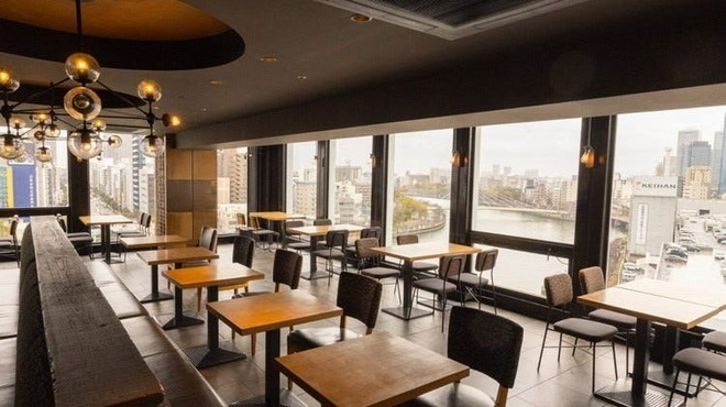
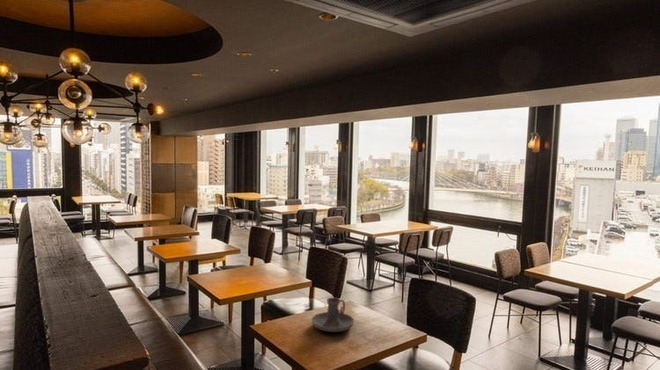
+ candle holder [311,297,355,333]
